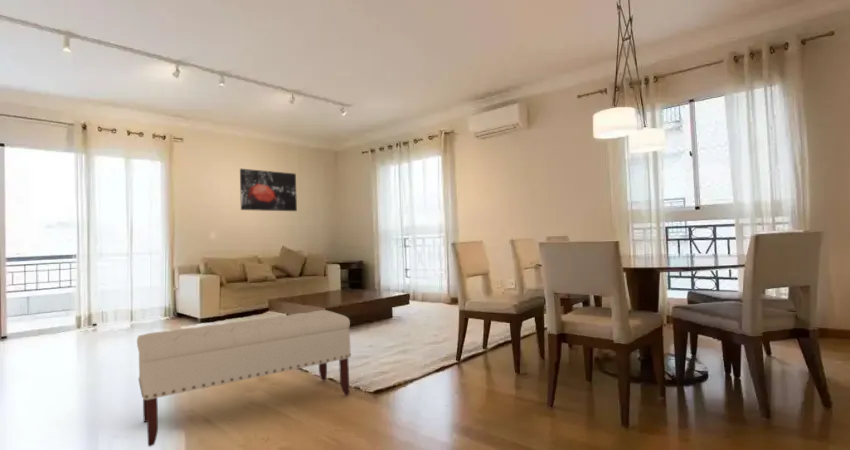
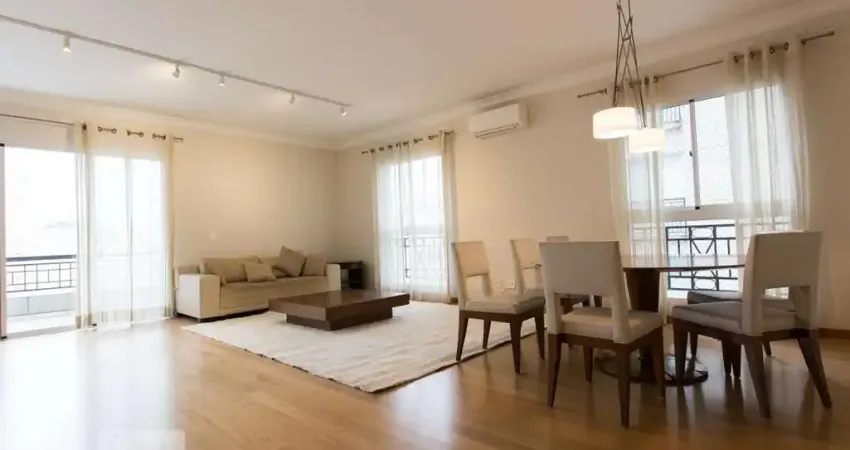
- wall art [239,168,298,212]
- bench [136,309,352,447]
